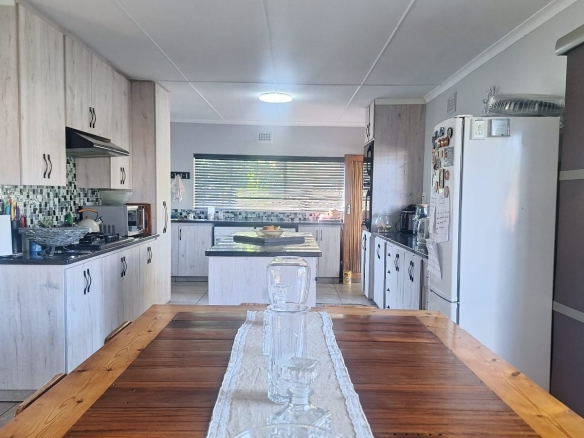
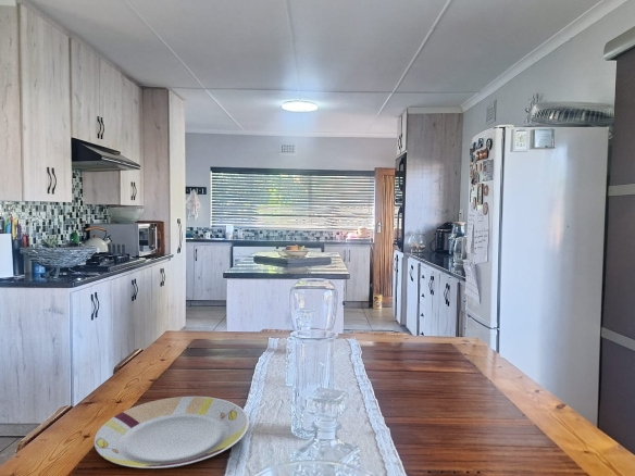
+ plate [94,396,250,469]
